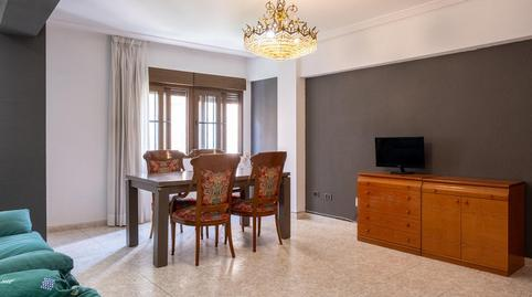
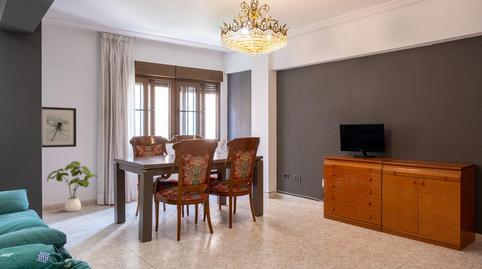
+ house plant [46,160,99,212]
+ wall art [41,106,77,149]
